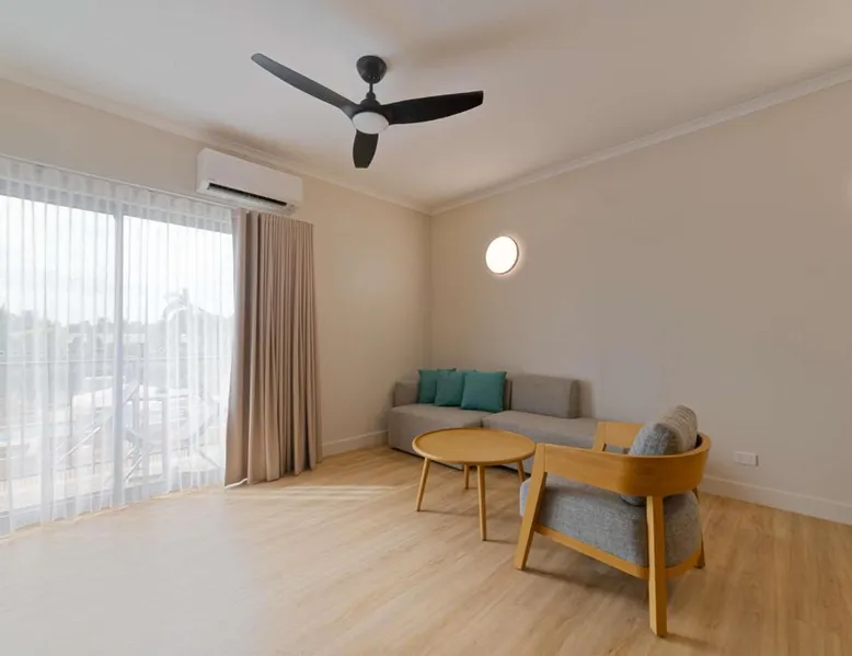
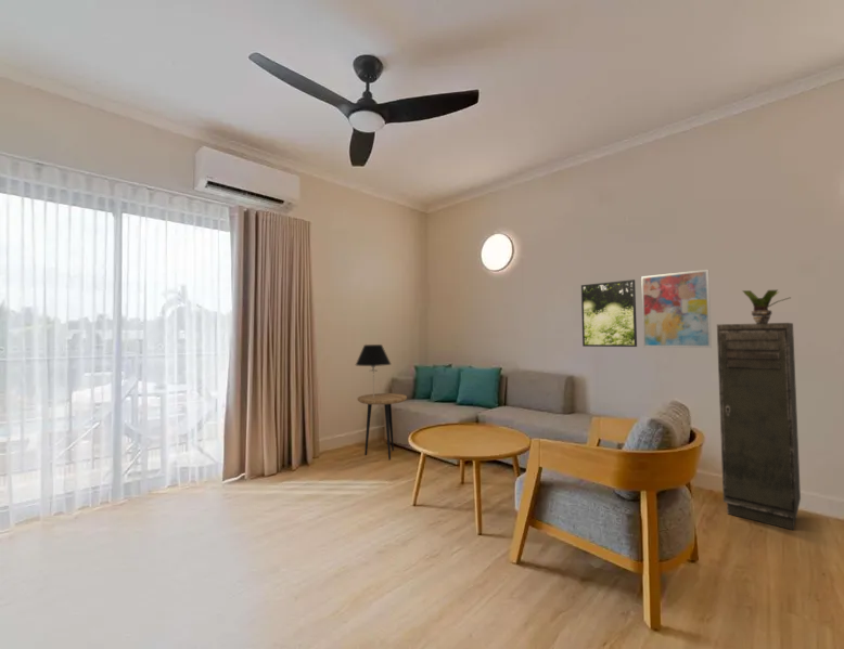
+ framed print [580,278,638,348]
+ side table [357,392,408,460]
+ table lamp [355,343,392,398]
+ wall art [640,269,713,349]
+ potted plant [741,289,791,324]
+ storage cabinet [716,322,802,531]
